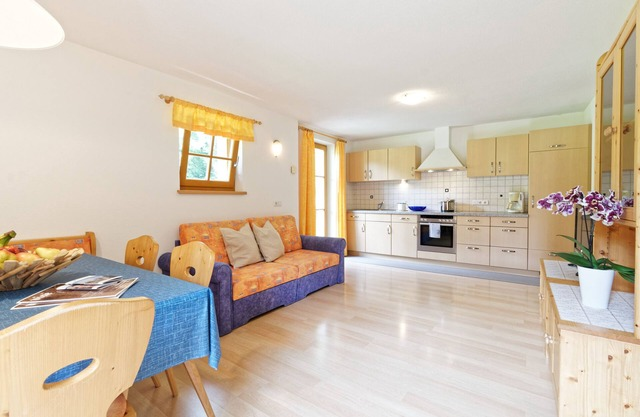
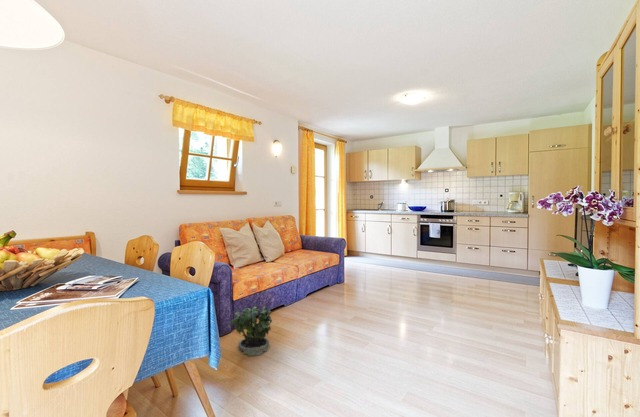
+ potted plant [230,301,273,357]
